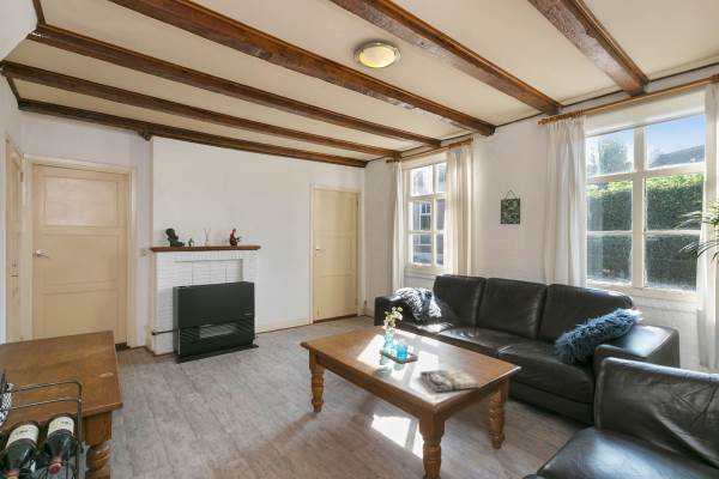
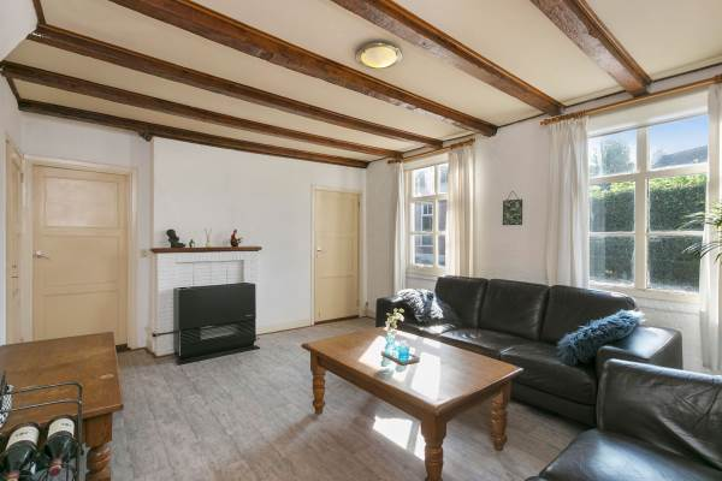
- book [419,368,481,393]
